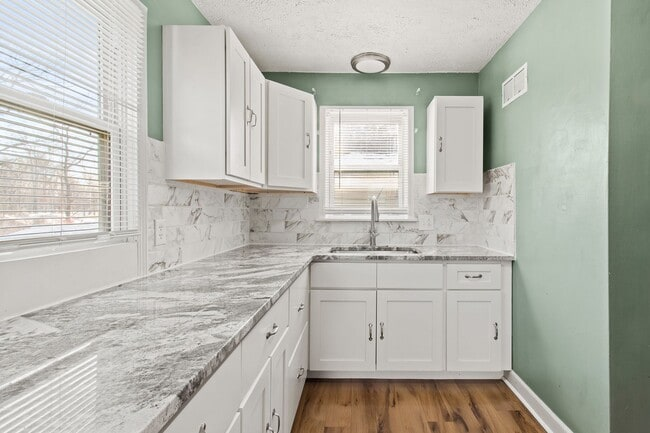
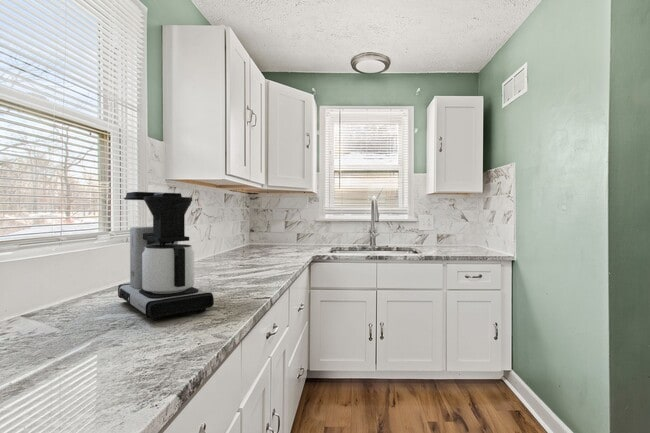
+ coffee maker [117,191,215,321]
